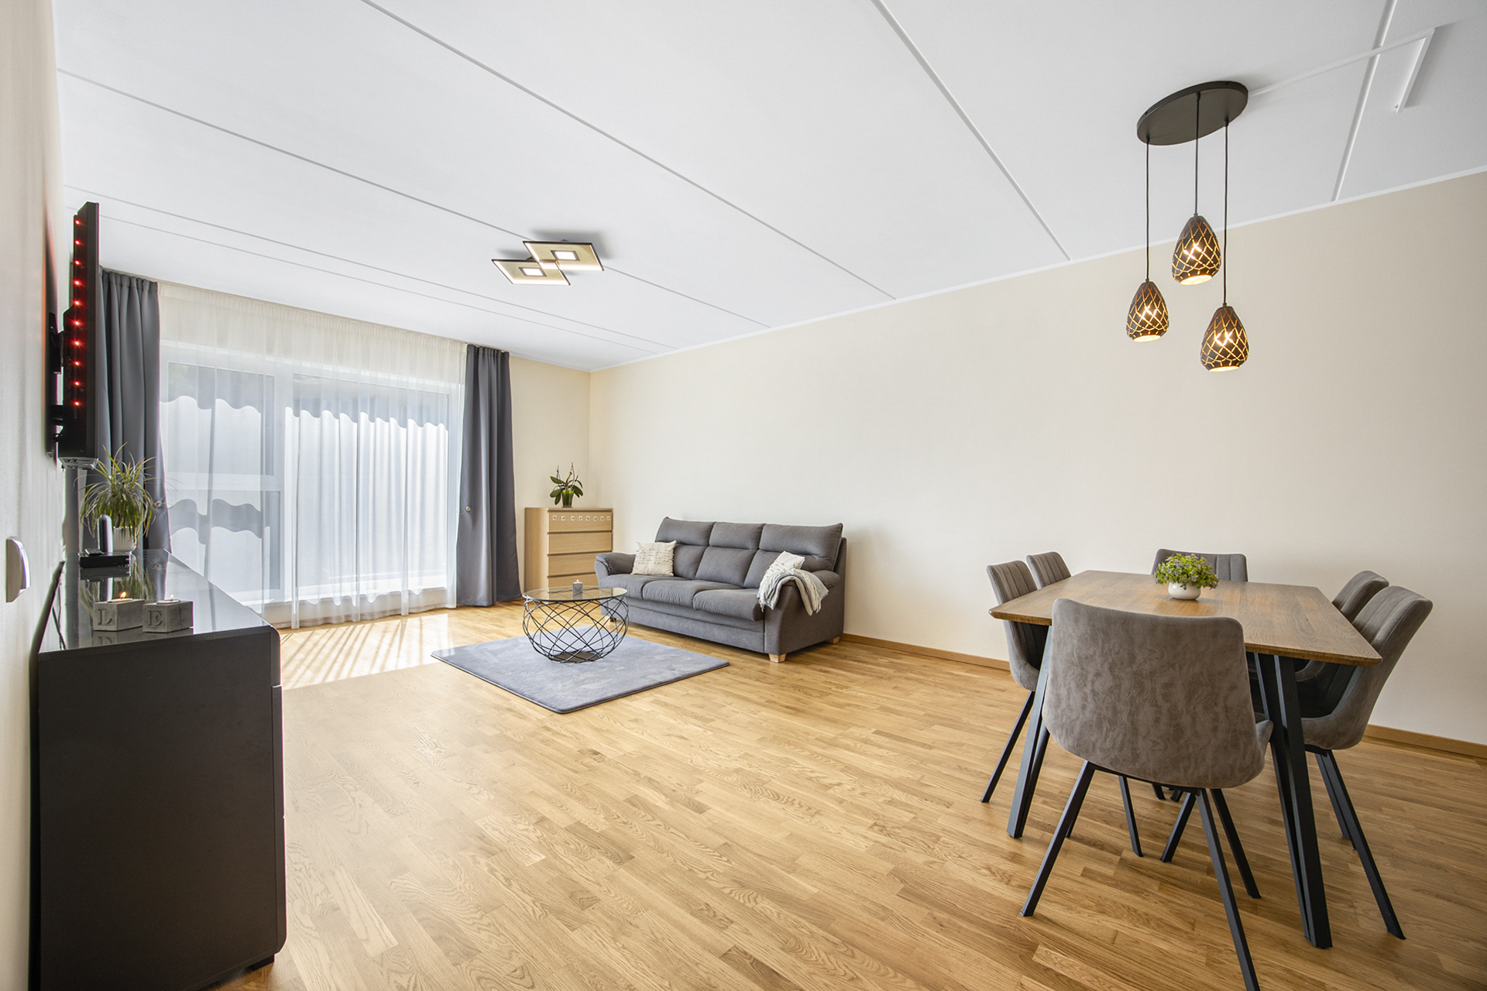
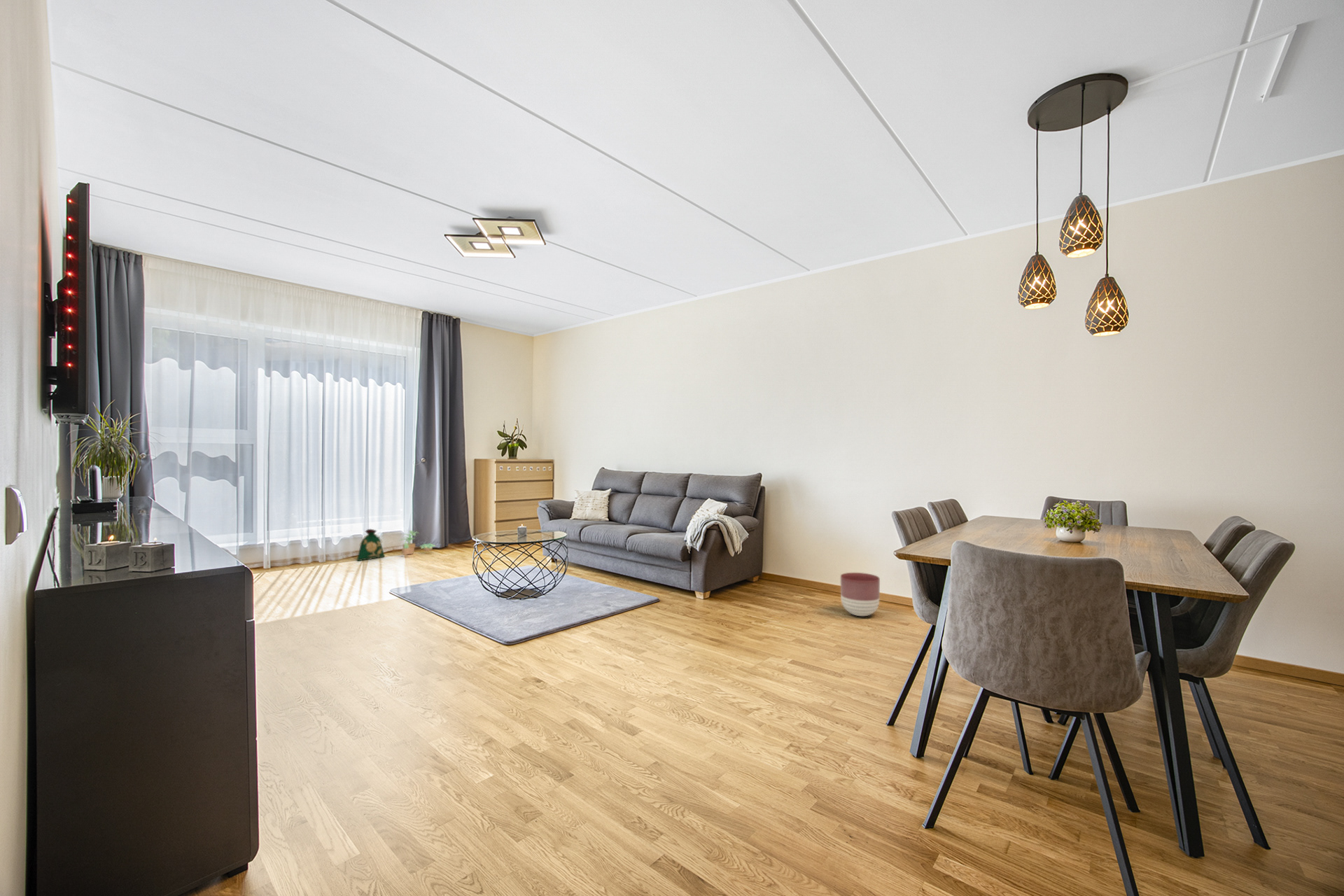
+ planter [840,572,881,617]
+ bag [356,528,386,561]
+ potted plant [399,530,436,556]
